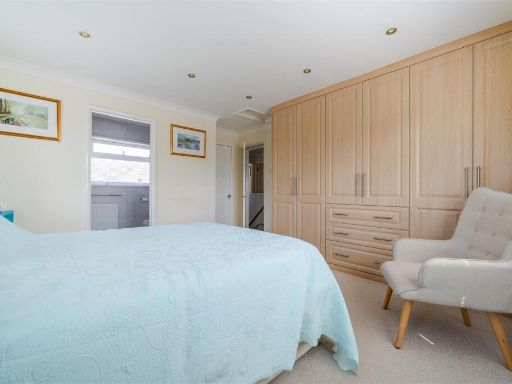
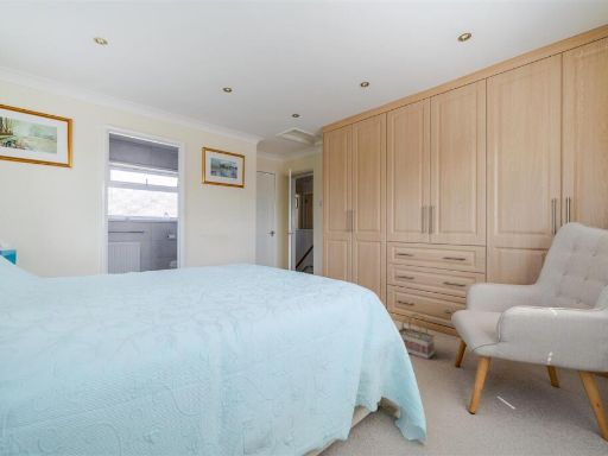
+ basket [398,312,436,361]
